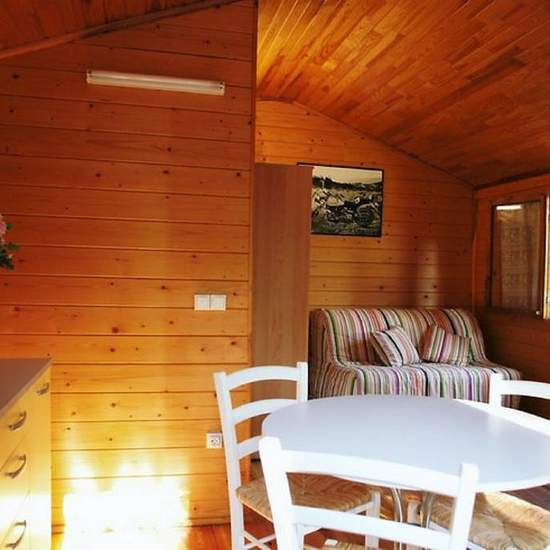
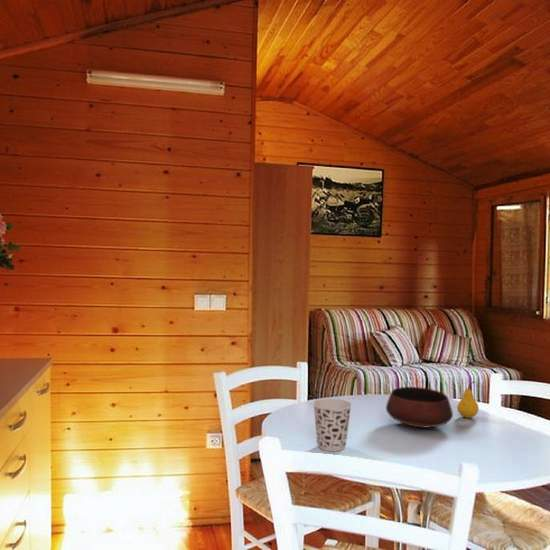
+ bowl [385,386,454,428]
+ fruit [456,380,480,419]
+ cup [312,397,353,452]
